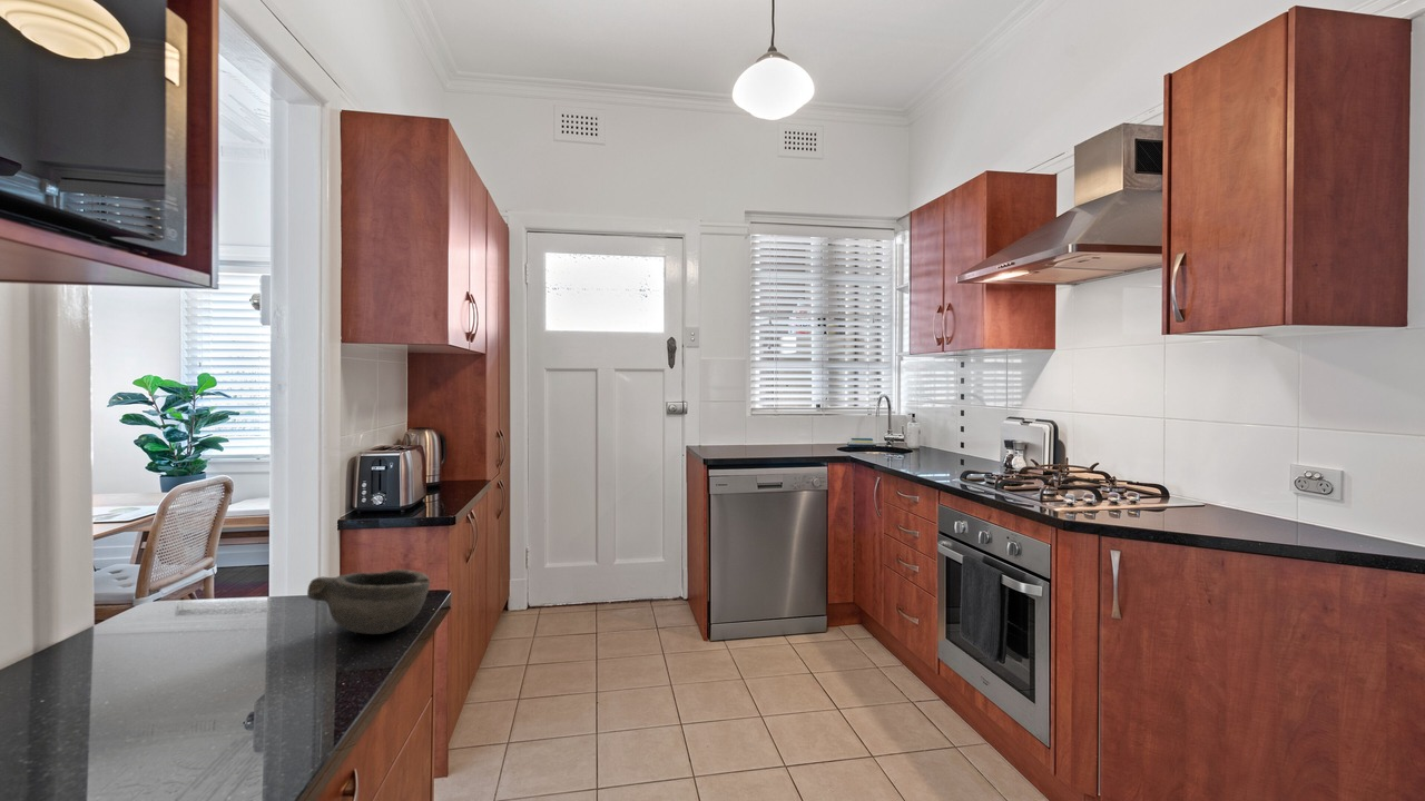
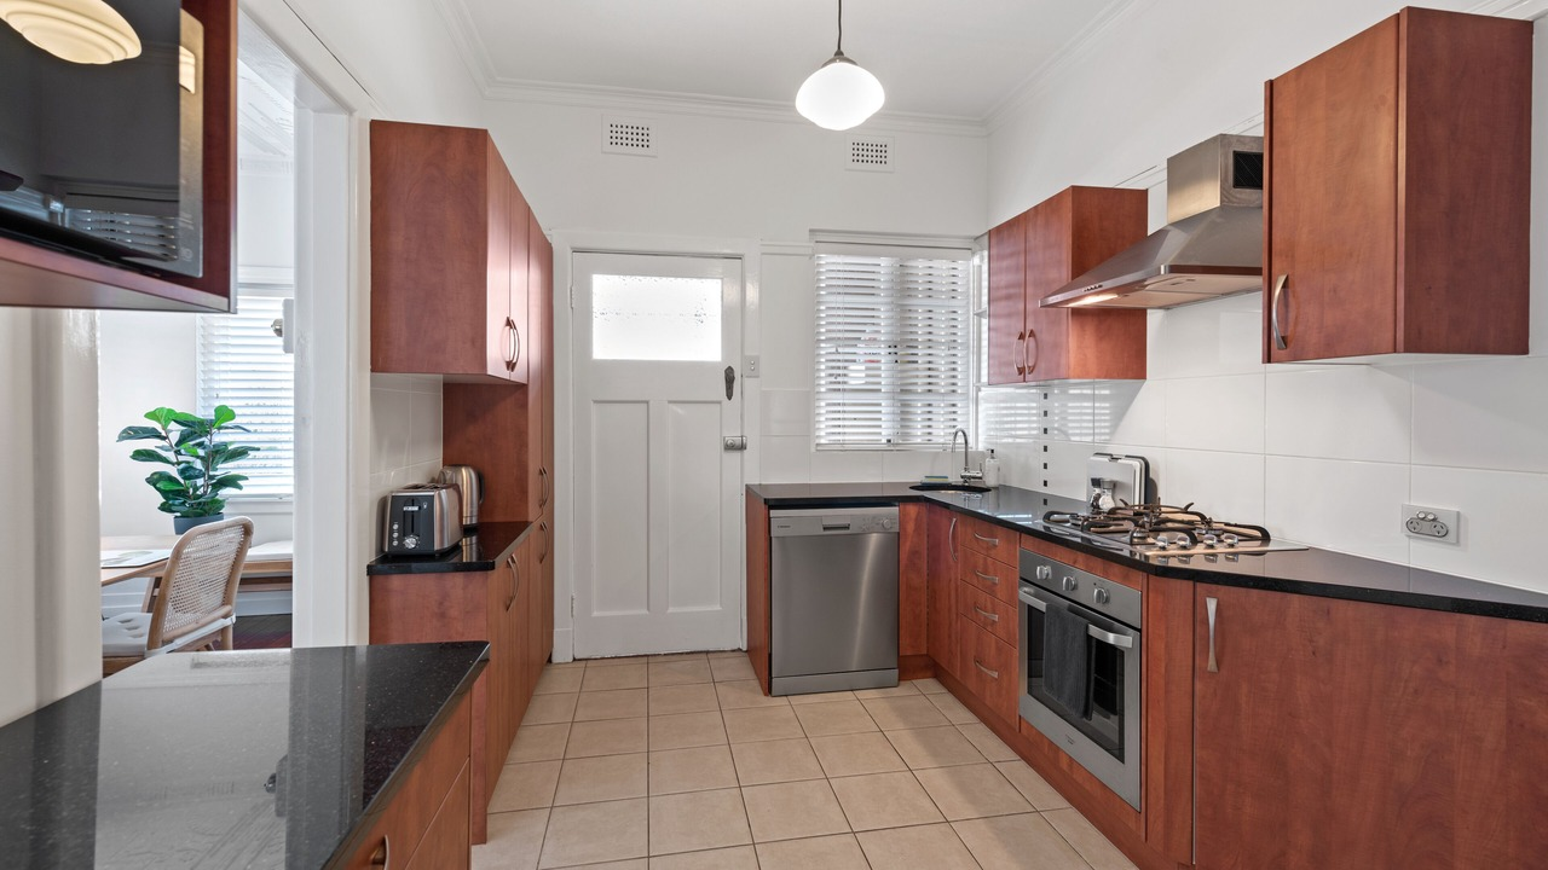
- bowl [306,568,431,635]
